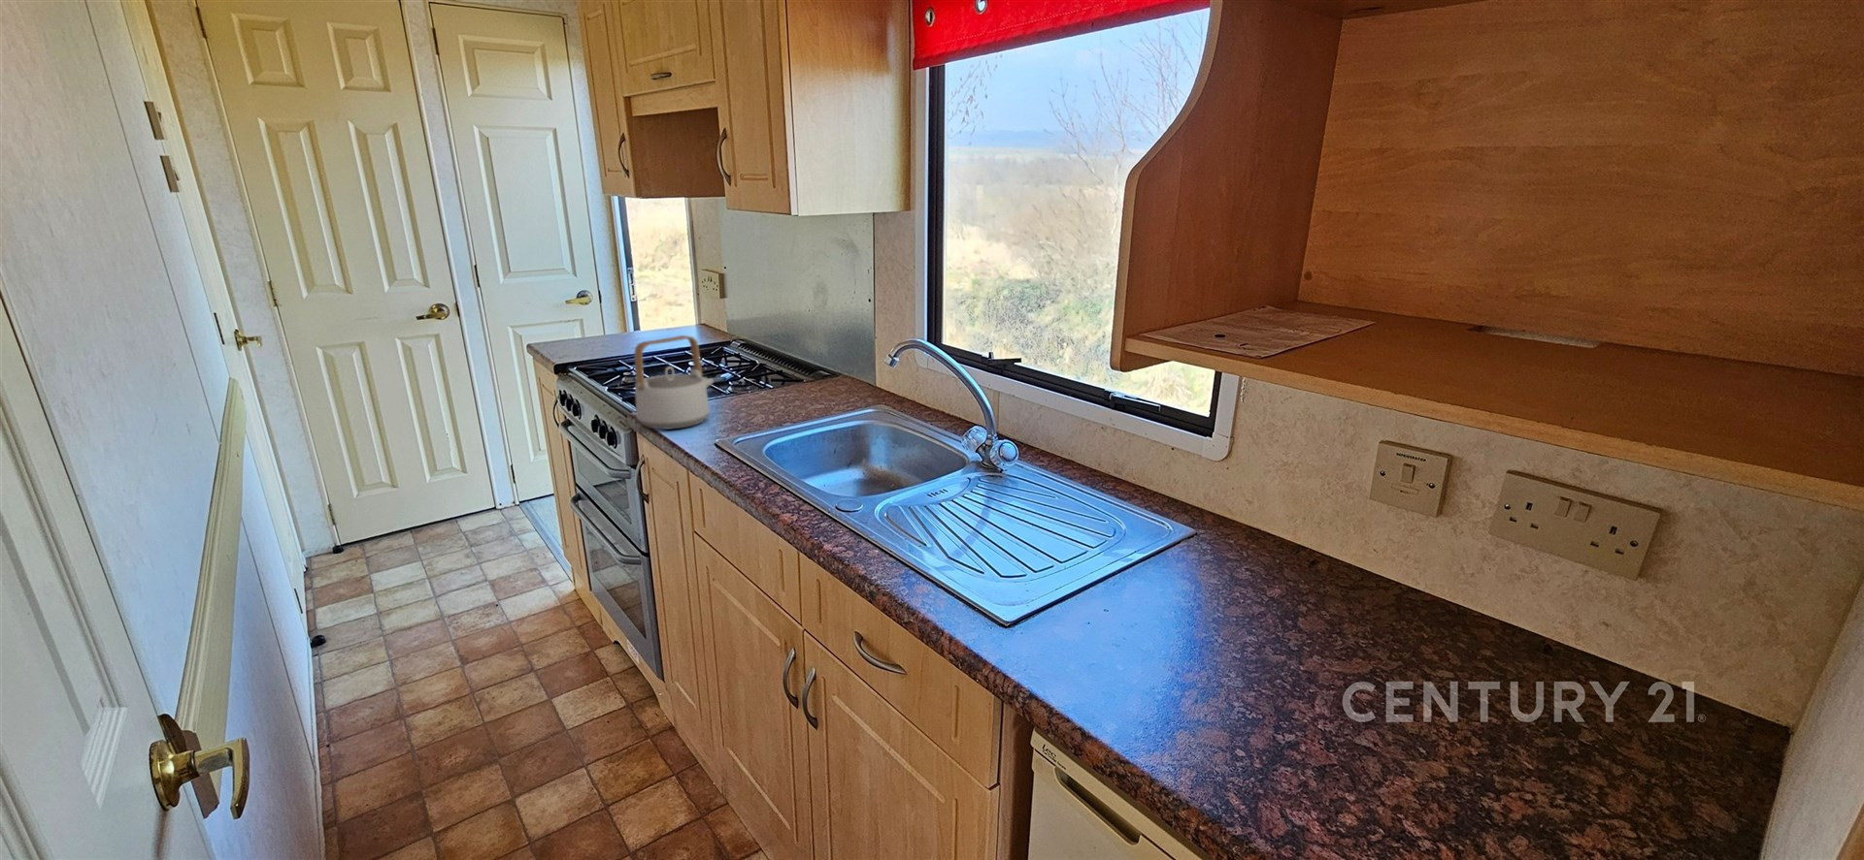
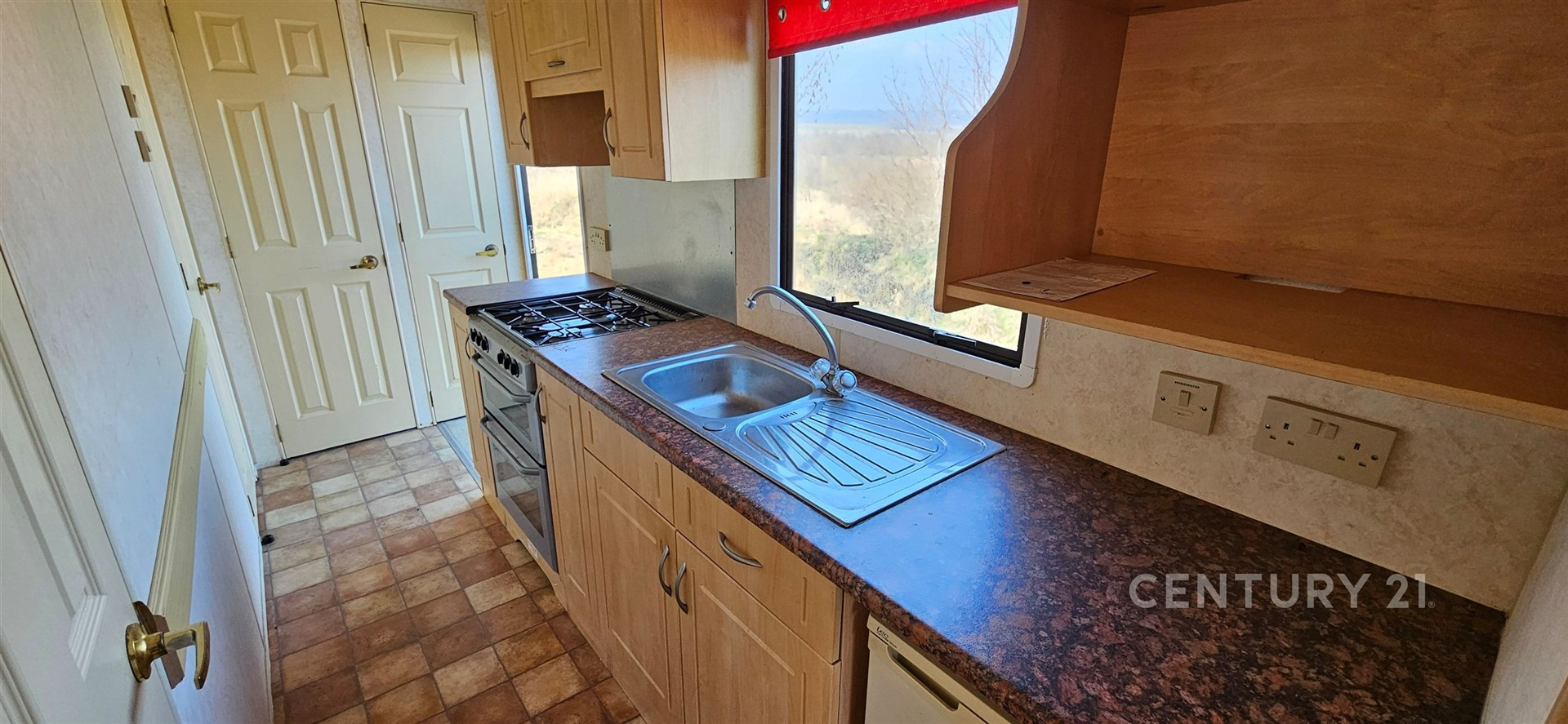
- teapot [632,335,714,430]
